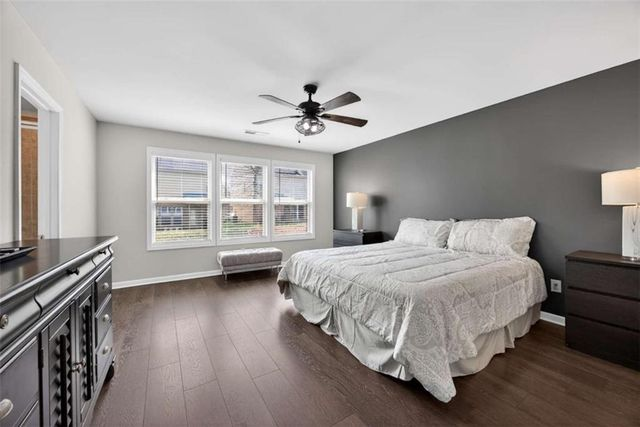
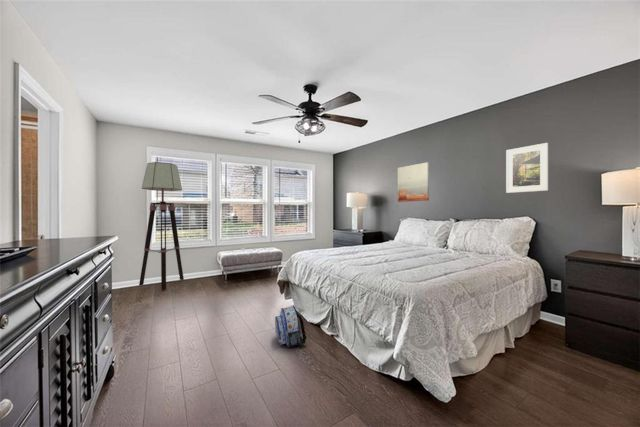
+ wall art [397,161,430,203]
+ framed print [505,142,549,194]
+ backpack [274,304,308,348]
+ floor lamp [138,161,185,291]
